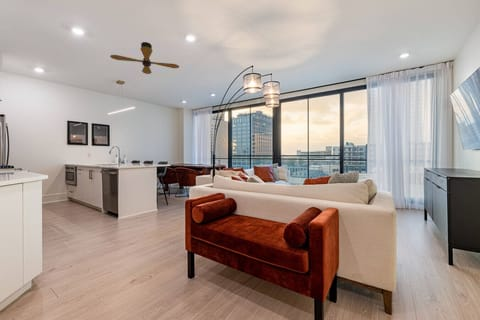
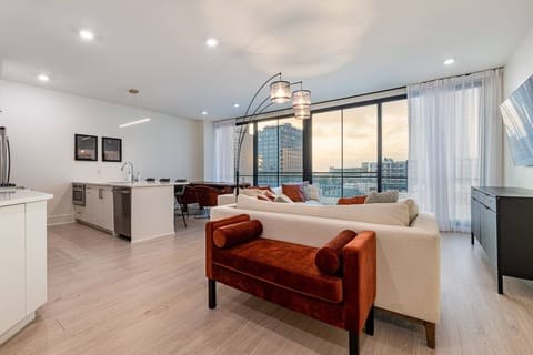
- ceiling fan [109,41,180,75]
